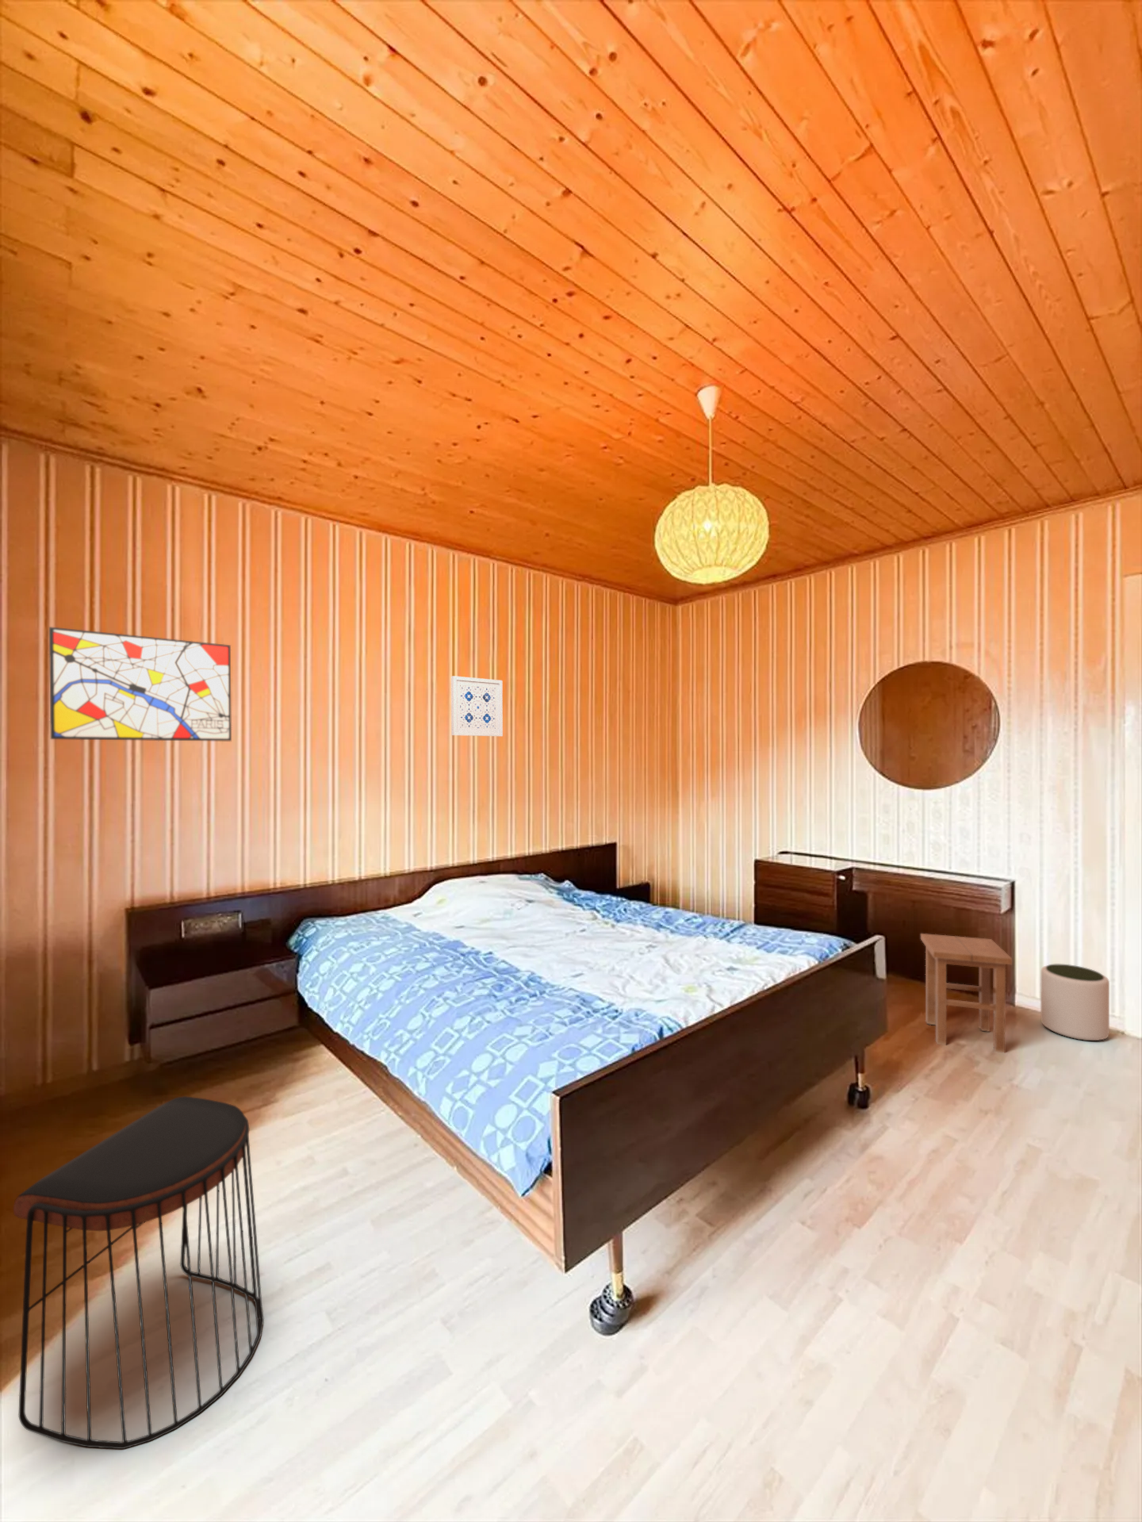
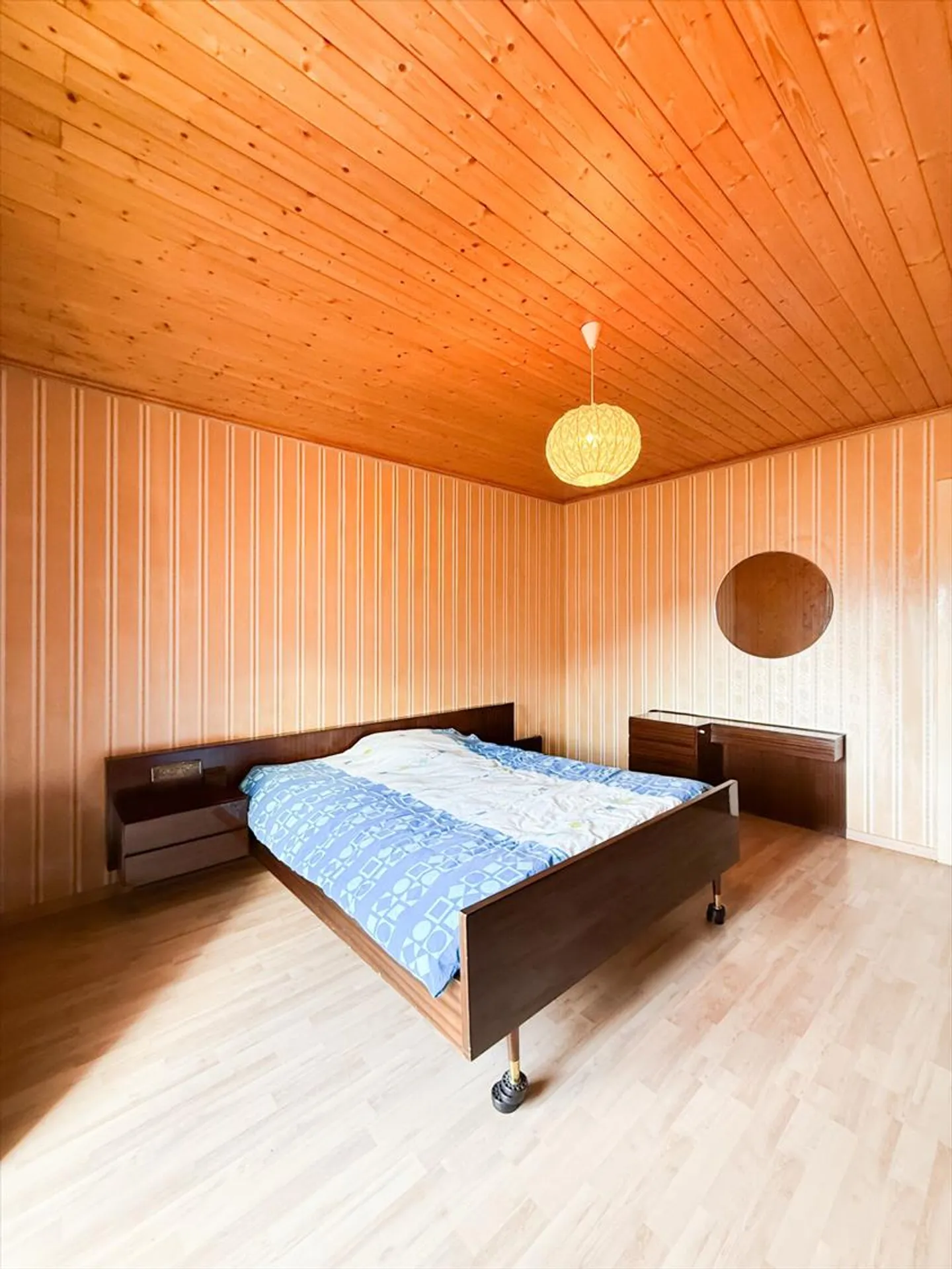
- wall art [48,626,233,742]
- stool [13,1095,265,1450]
- stool [920,933,1012,1053]
- wall art [451,675,504,736]
- plant pot [1040,963,1111,1041]
